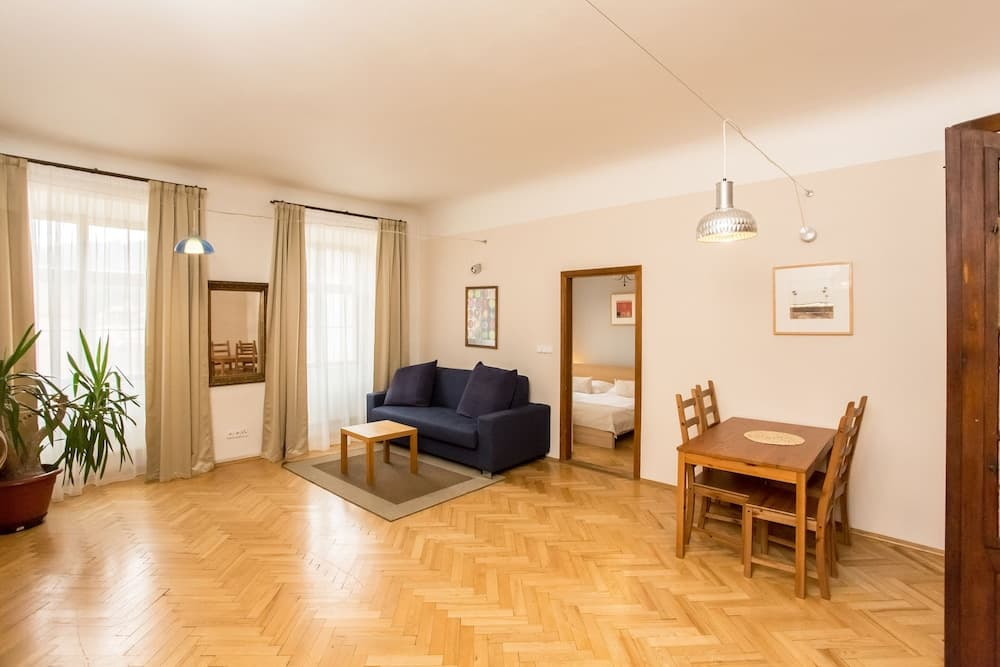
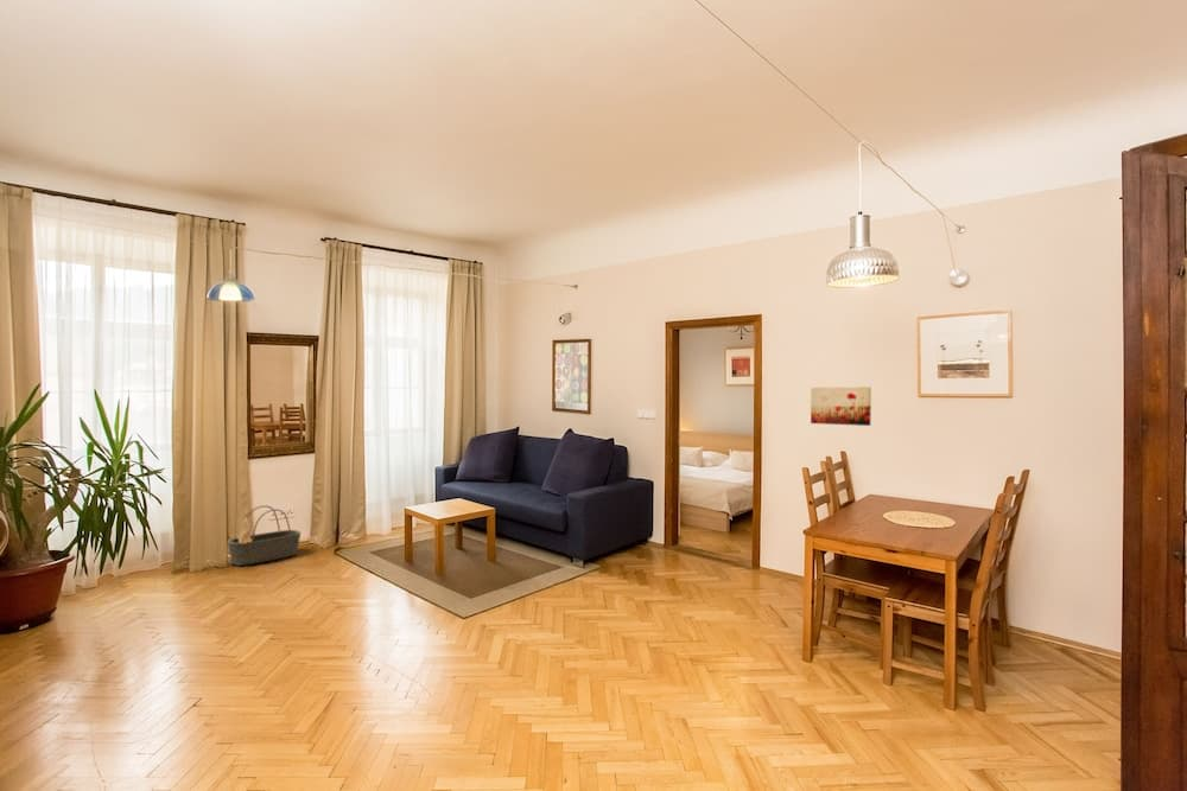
+ basket [227,504,301,567]
+ wall art [810,385,872,427]
